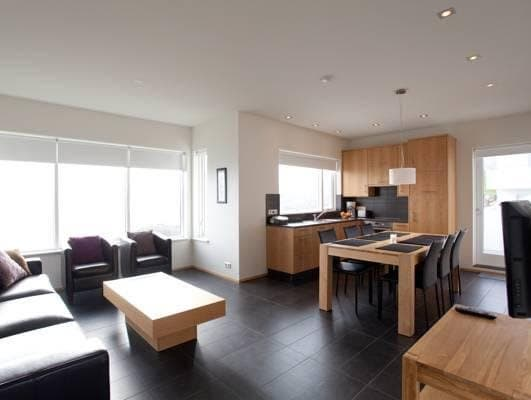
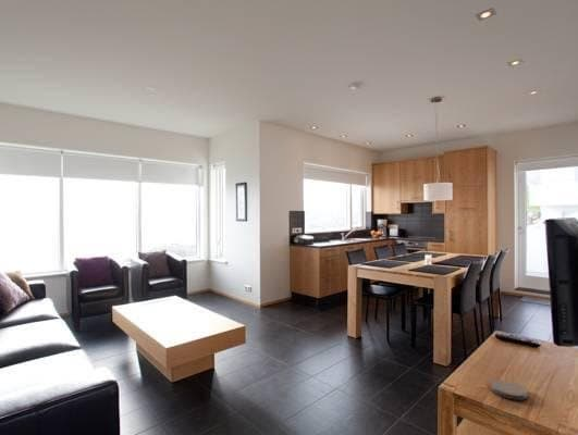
+ coaster [490,378,529,401]
